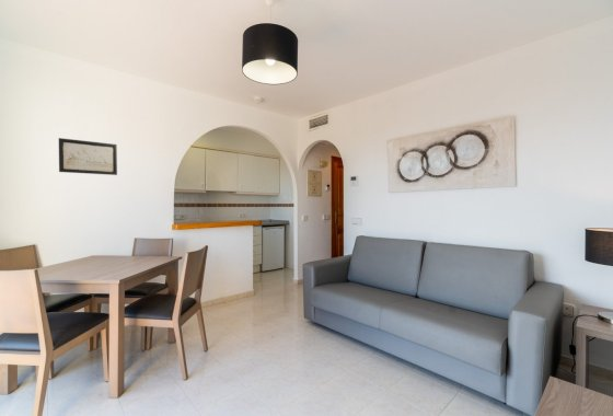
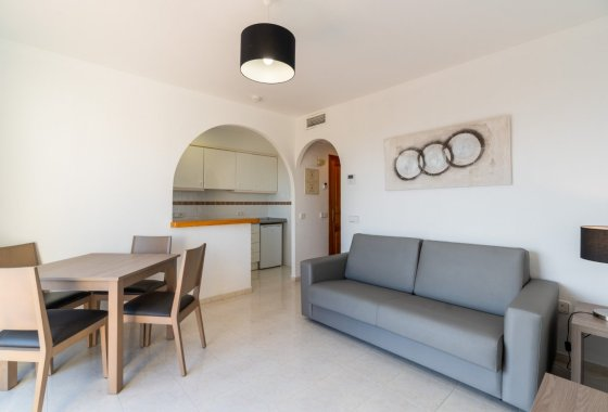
- wall art [58,137,118,176]
